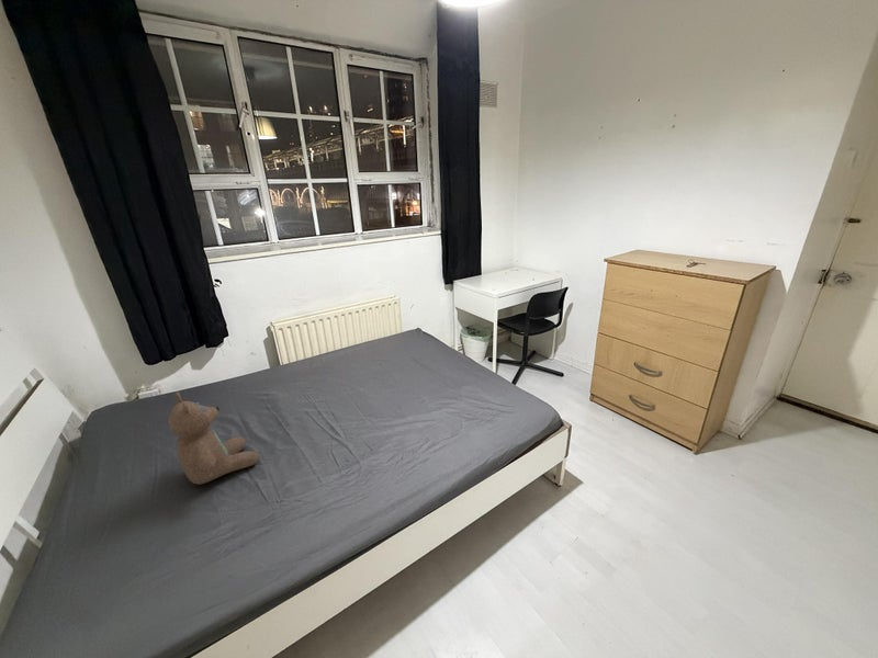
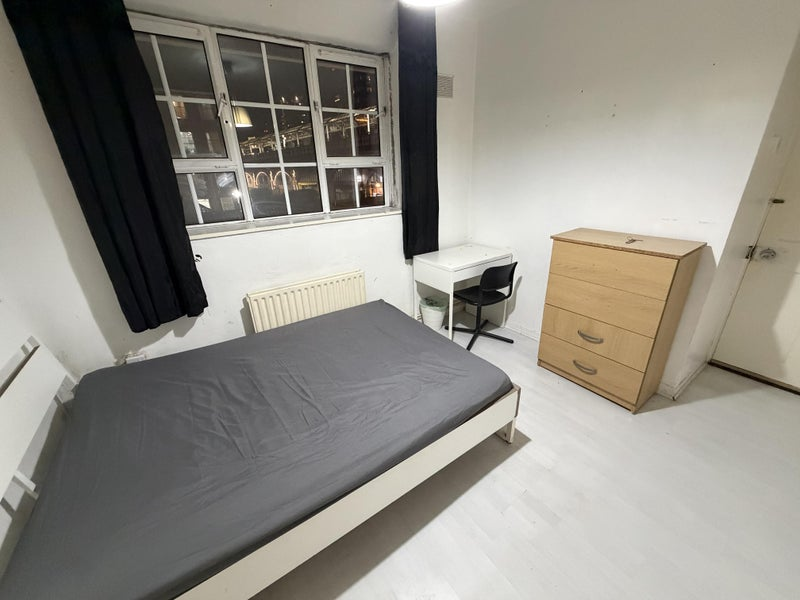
- teddy bear [167,390,259,486]
